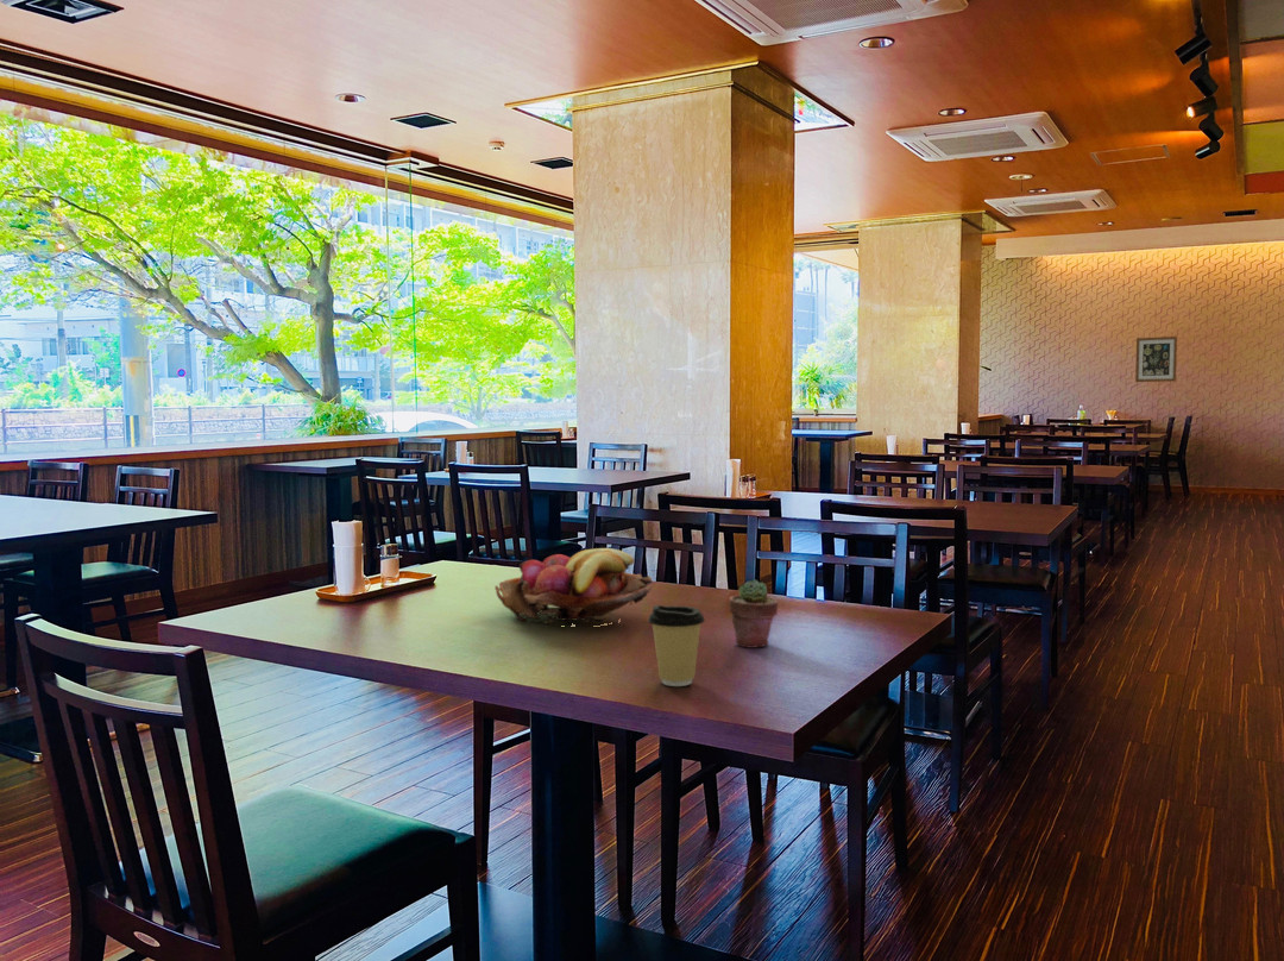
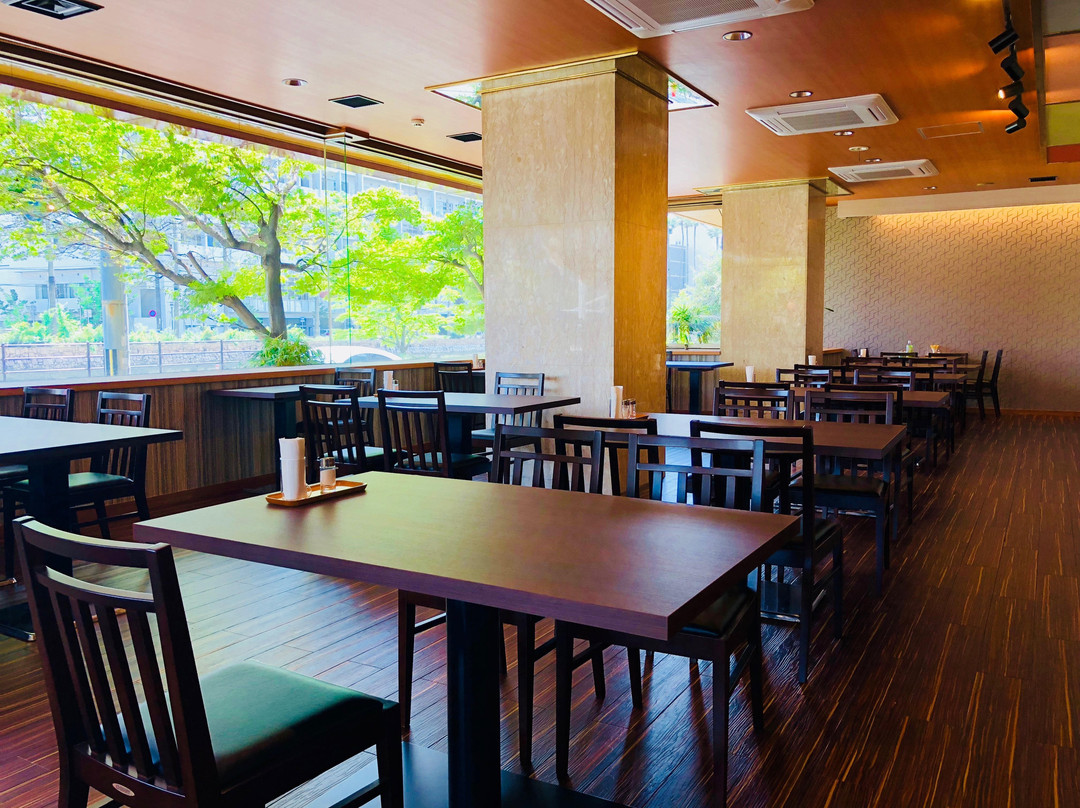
- fruit basket [493,547,654,627]
- wall art [1134,335,1178,383]
- potted succulent [728,579,779,649]
- coffee cup [647,604,706,687]
